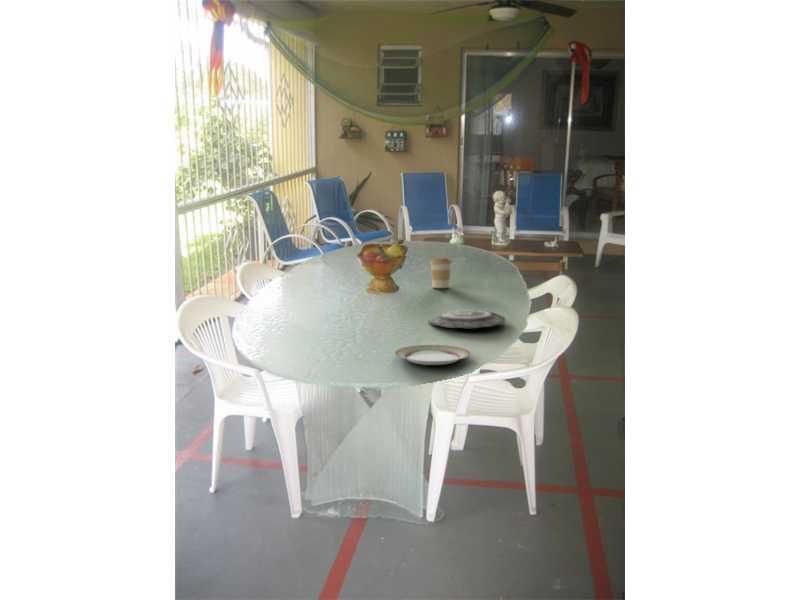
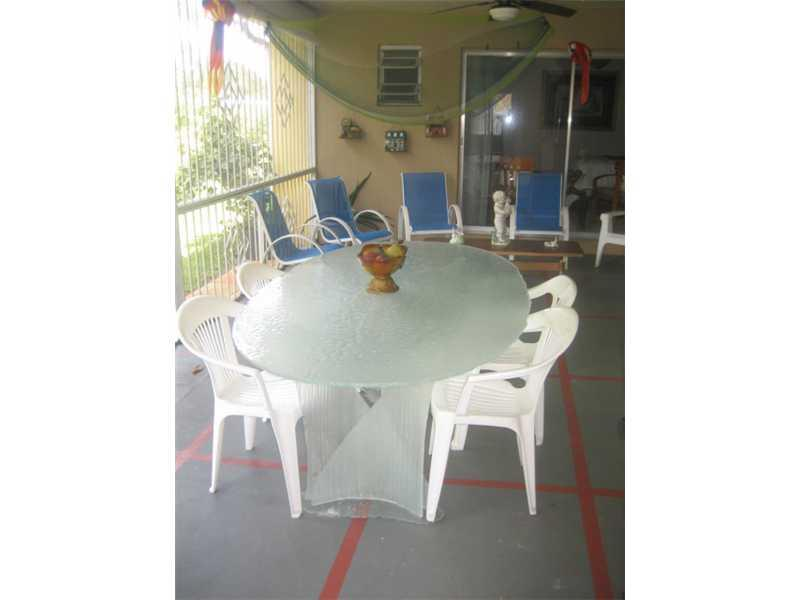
- coffee cup [429,257,452,289]
- plate [427,309,507,329]
- plate [394,344,471,366]
